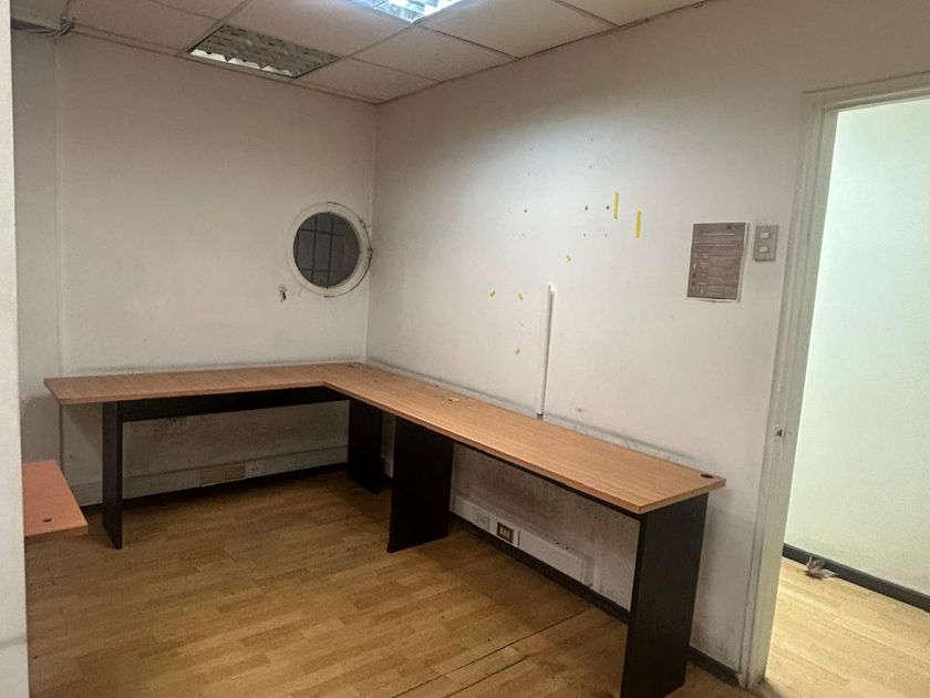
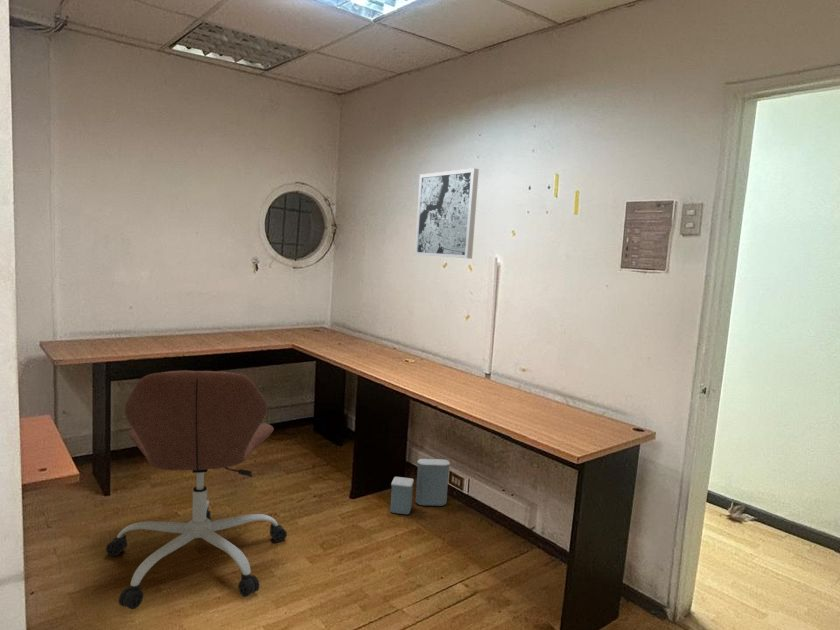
+ laundry hamper [389,458,451,515]
+ office chair [105,369,288,610]
+ wall art [414,167,480,260]
